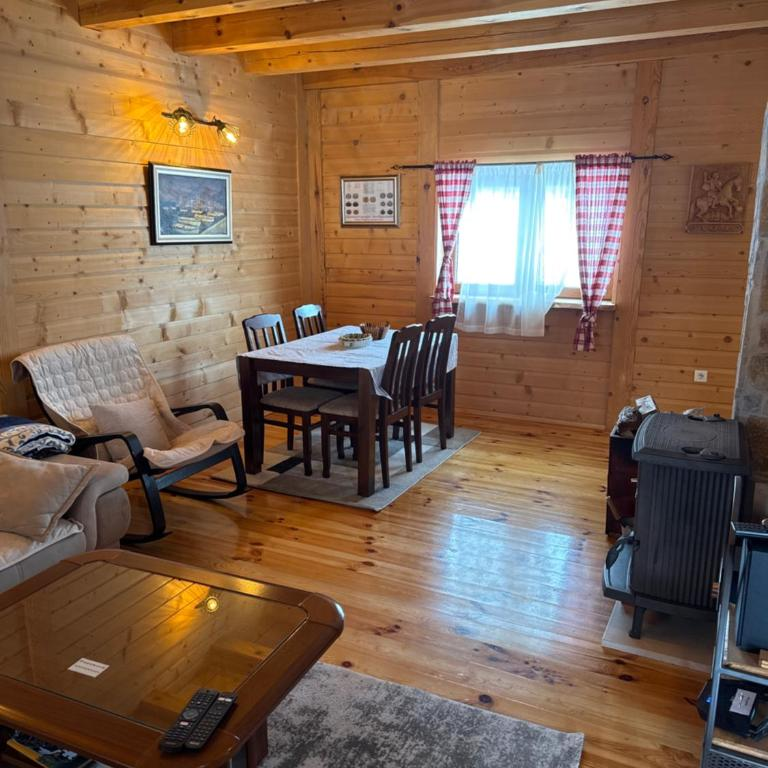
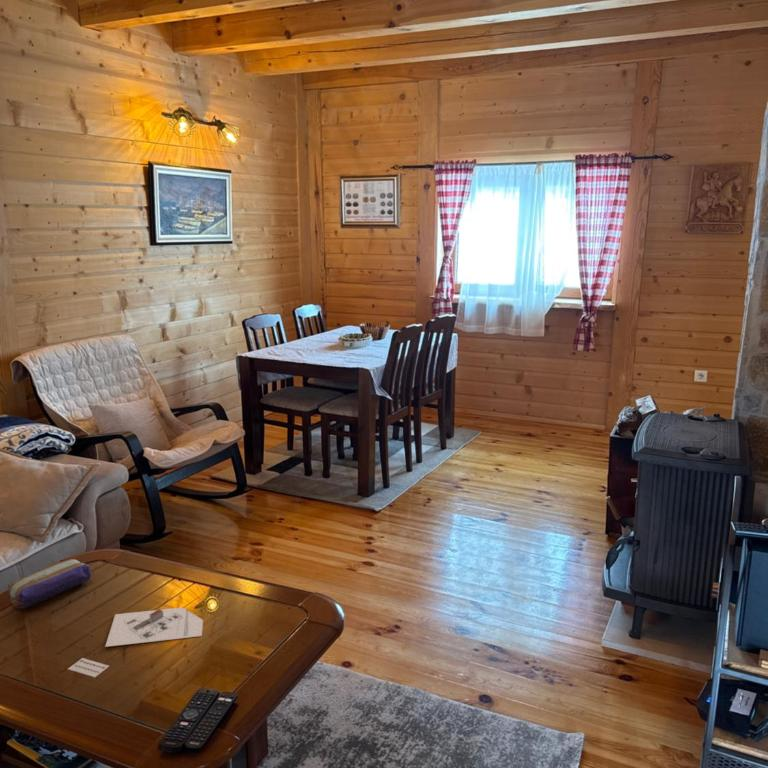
+ pencil case [7,558,92,610]
+ architectural model [104,606,204,648]
